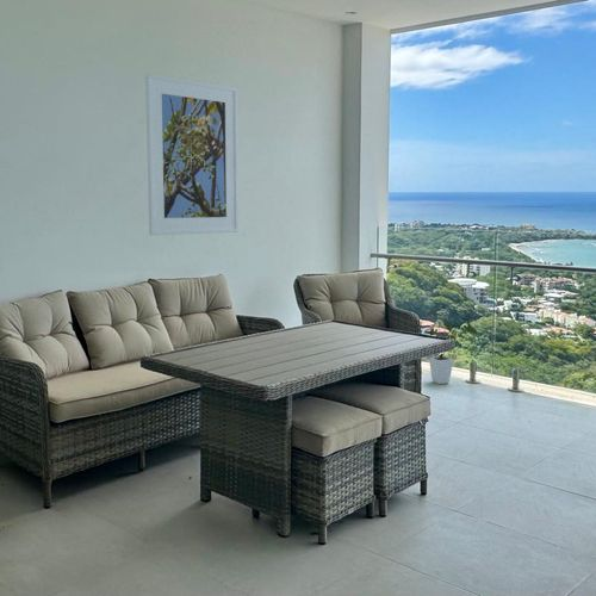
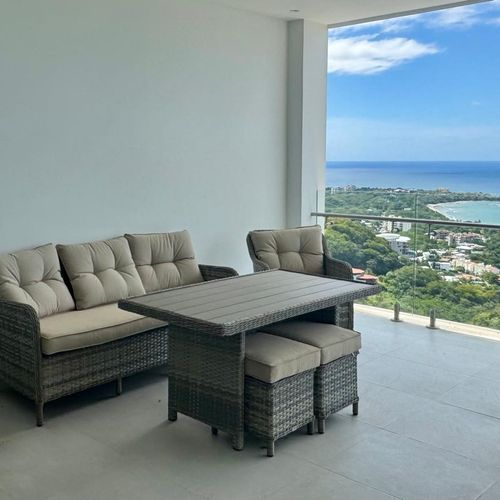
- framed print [144,73,240,236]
- house plant [420,321,478,385]
